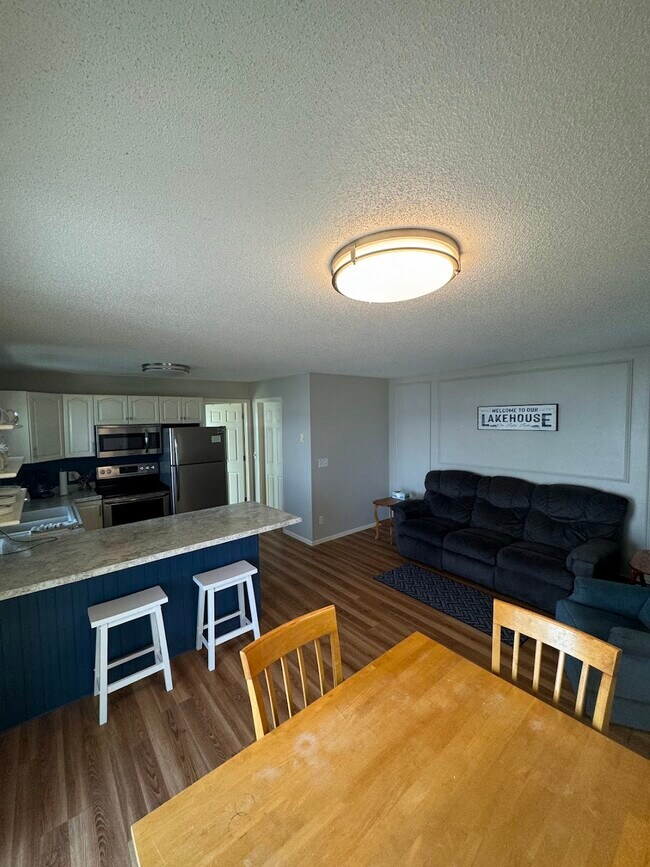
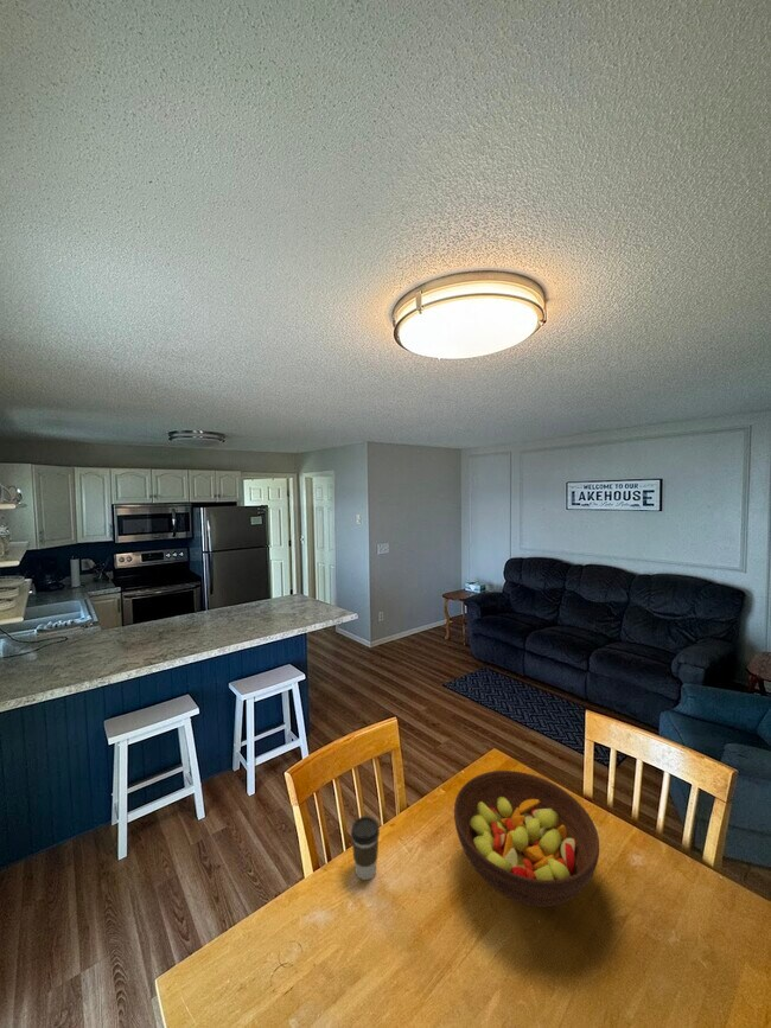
+ coffee cup [350,816,381,881]
+ fruit bowl [453,770,600,908]
